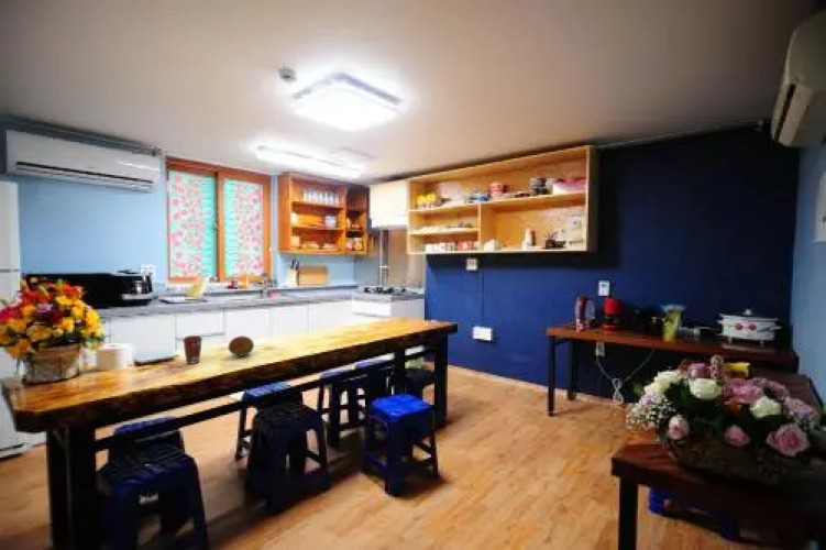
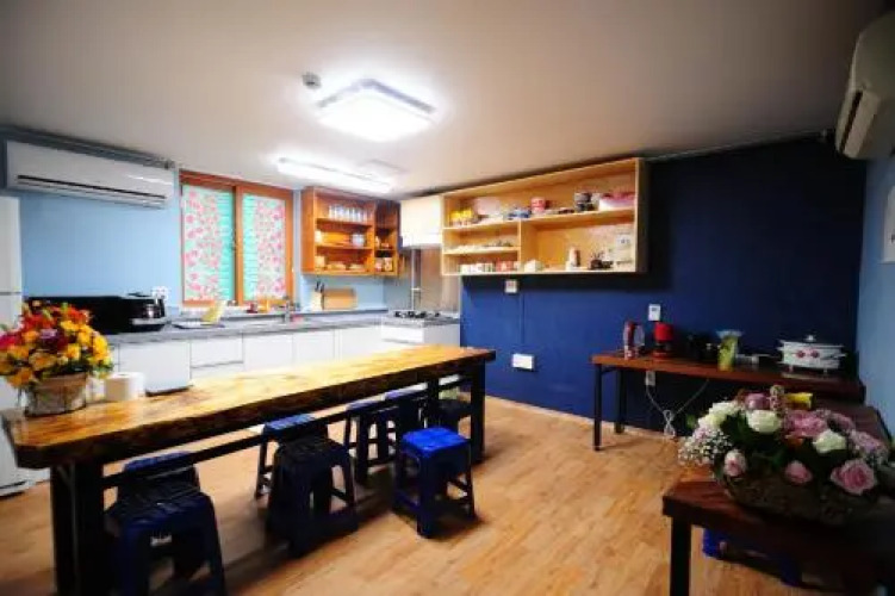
- coffee cup [181,334,203,365]
- fruit [227,336,255,356]
